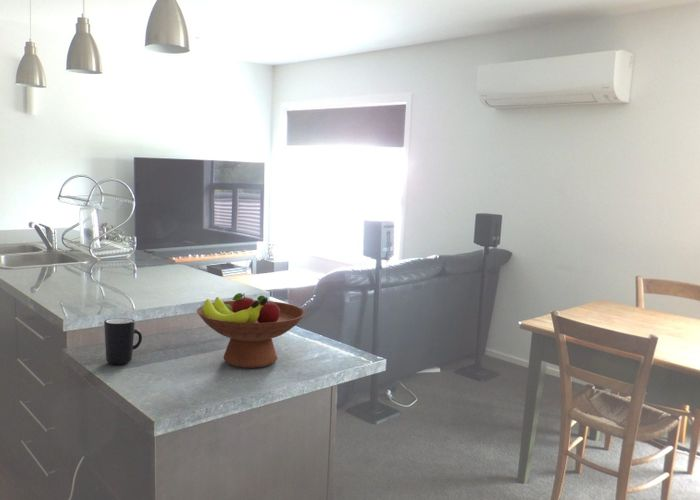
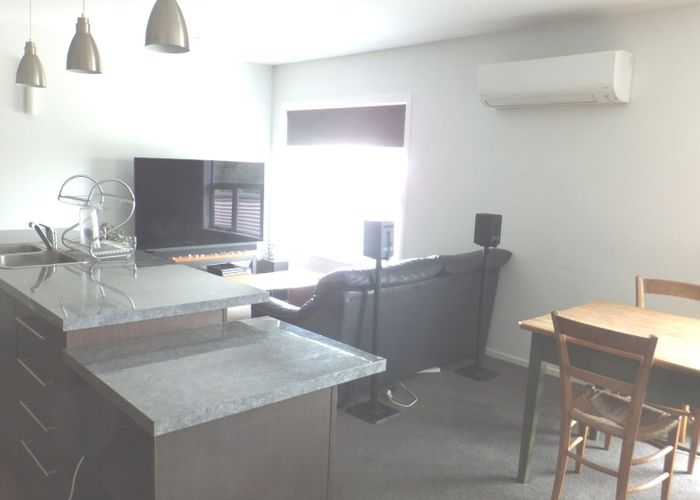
- fruit bowl [196,292,307,369]
- mug [103,317,143,365]
